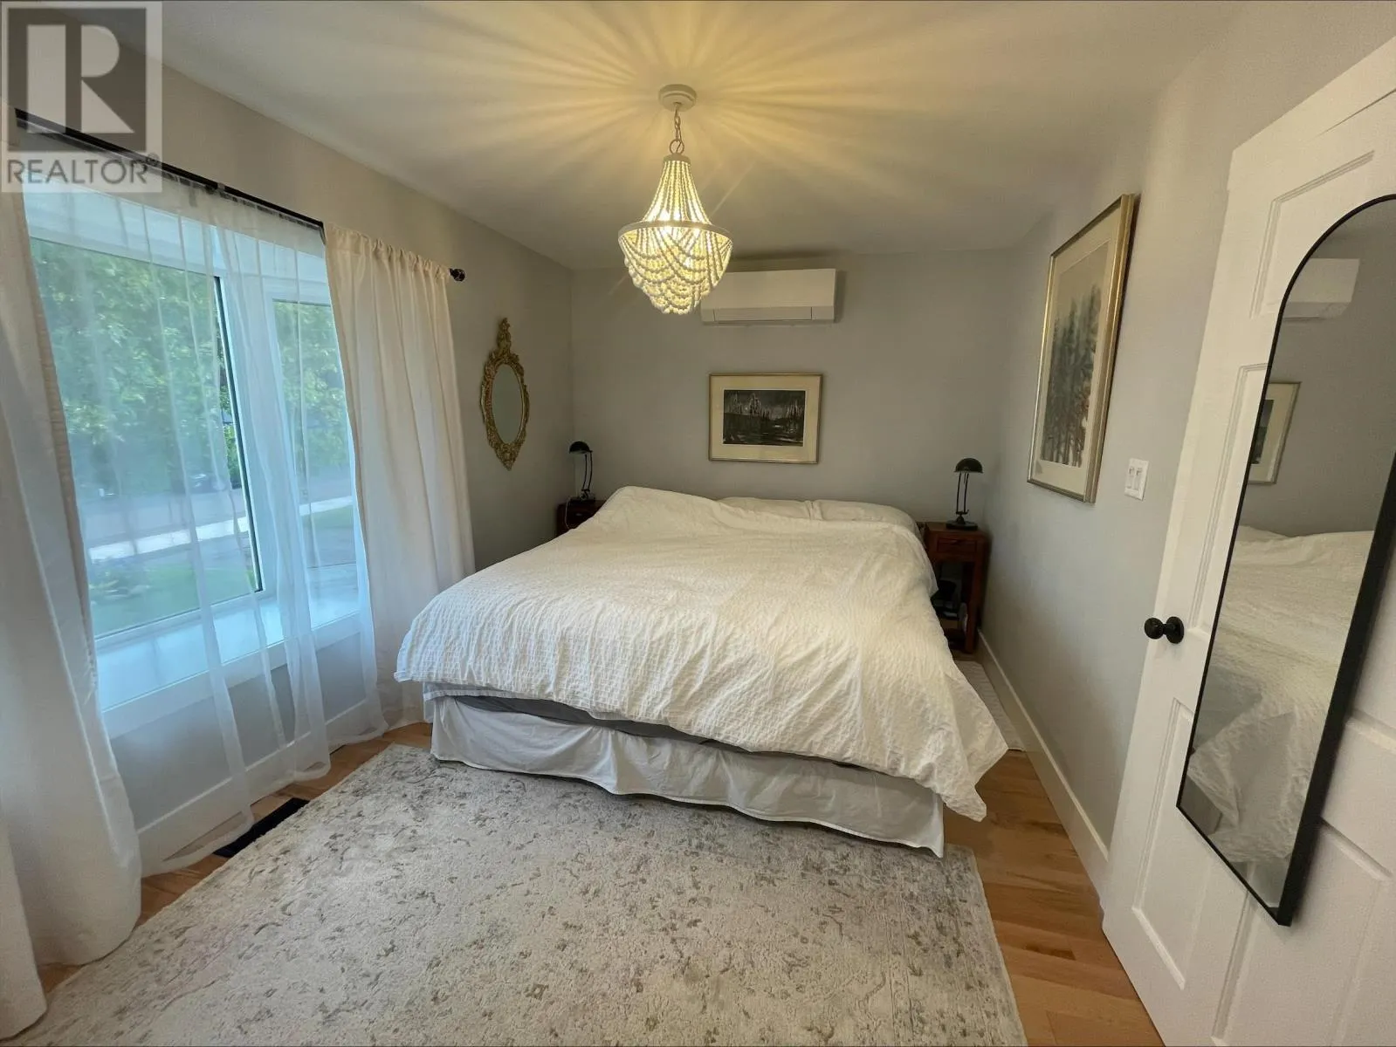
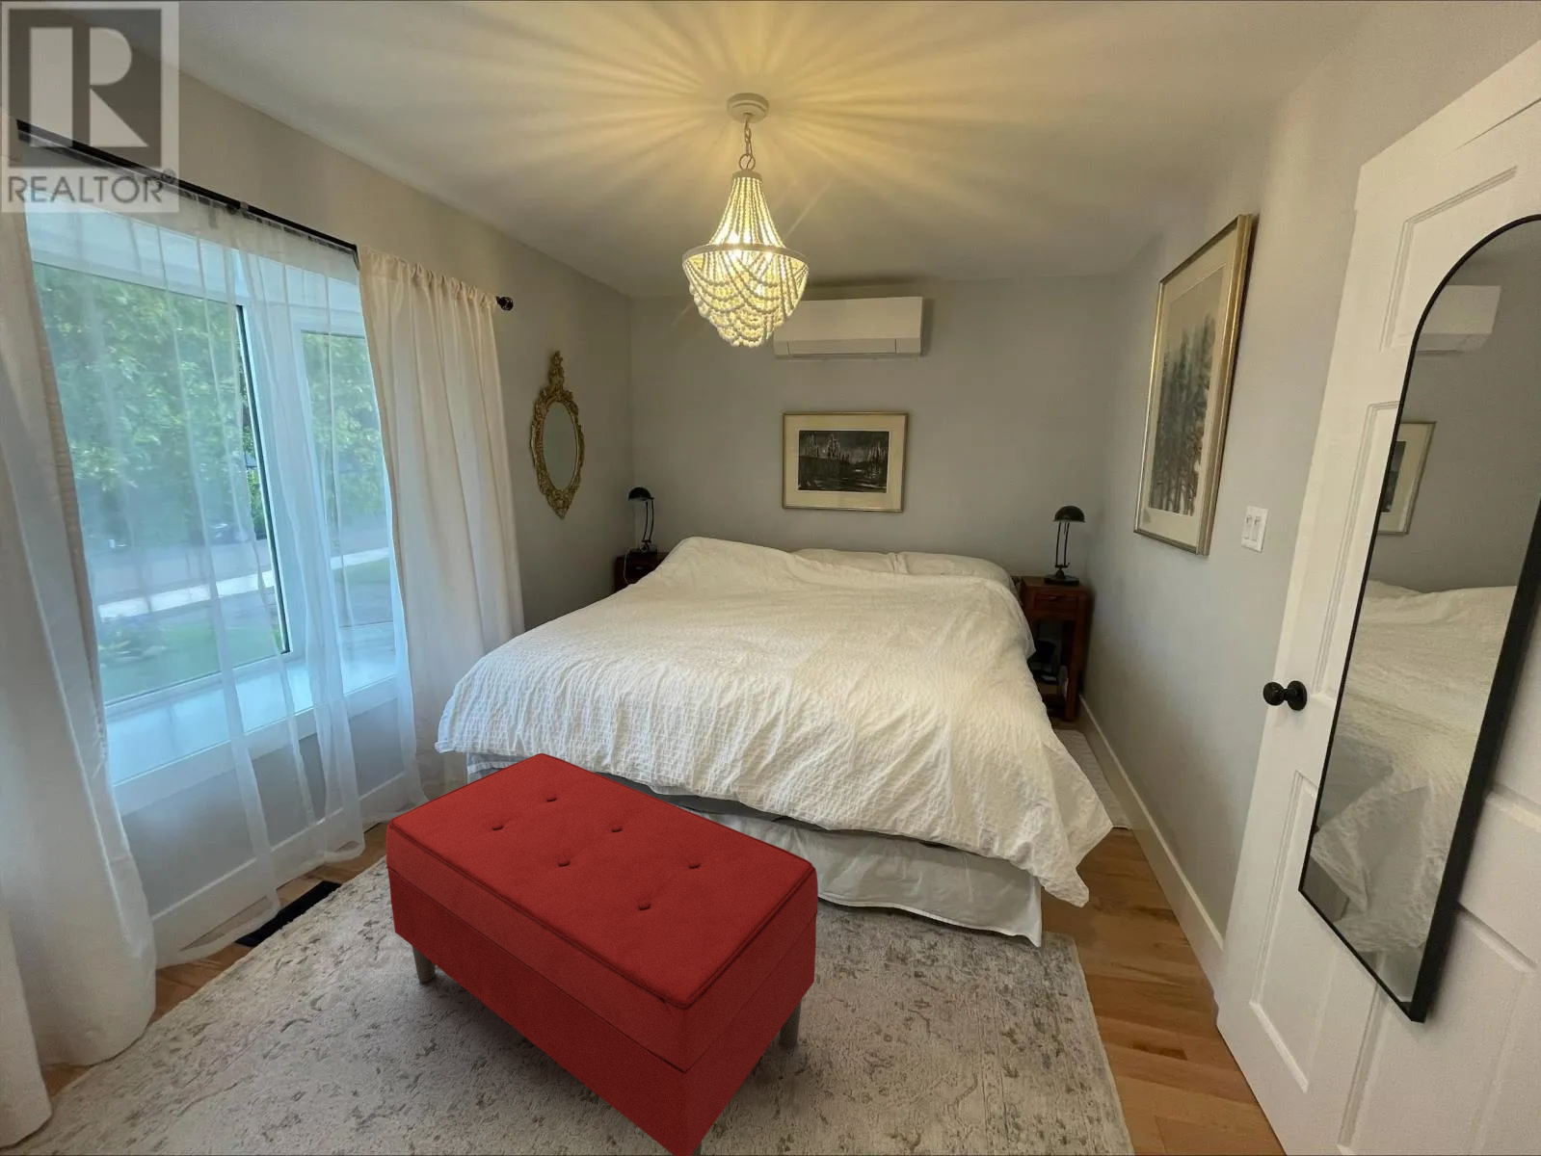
+ bench [385,753,820,1156]
